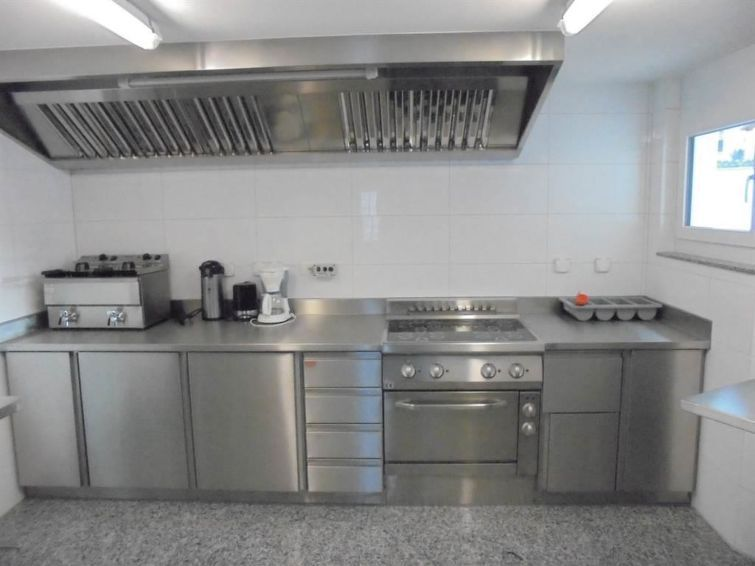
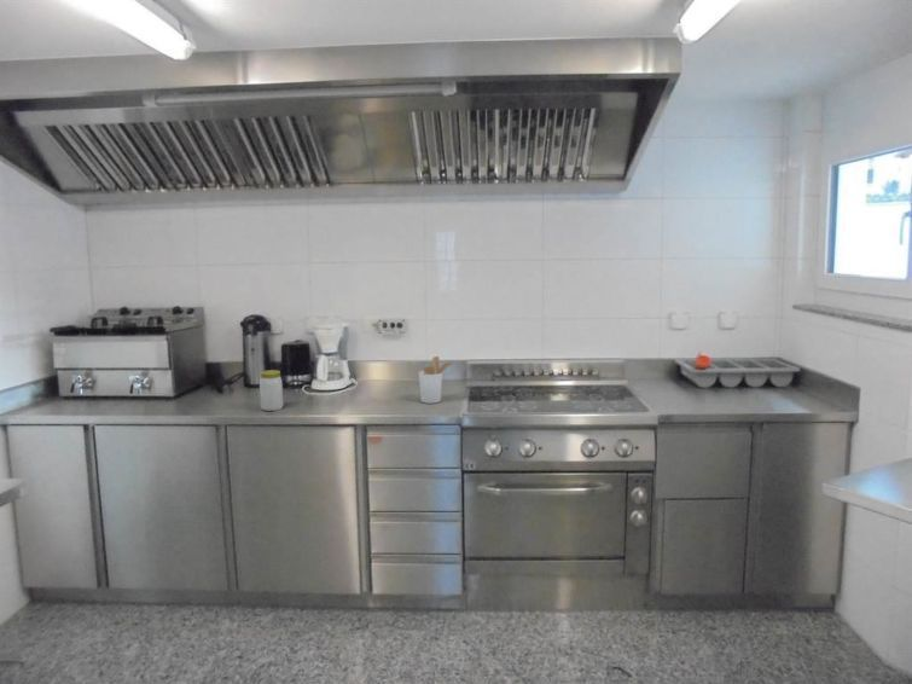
+ jar [259,369,285,412]
+ utensil holder [418,355,454,405]
